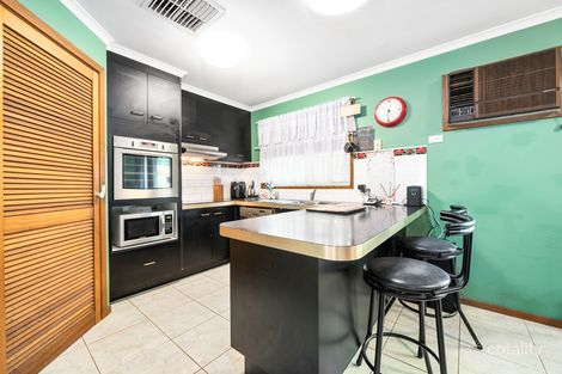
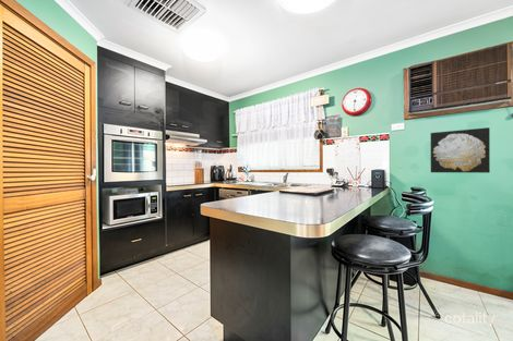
+ wall art [430,126,491,174]
